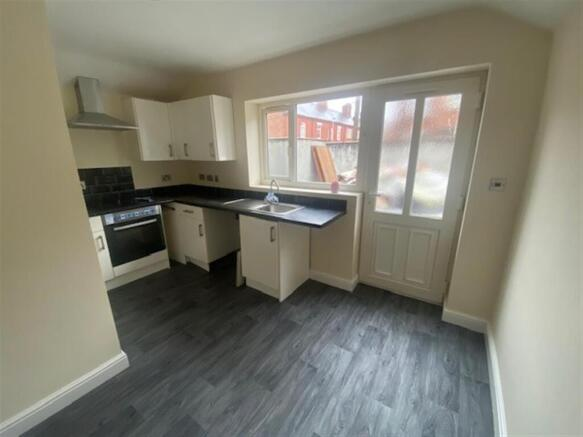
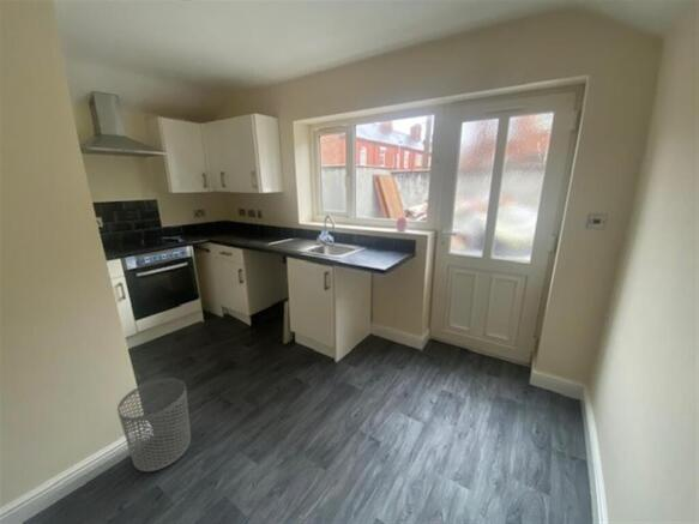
+ waste bin [116,377,192,472]
